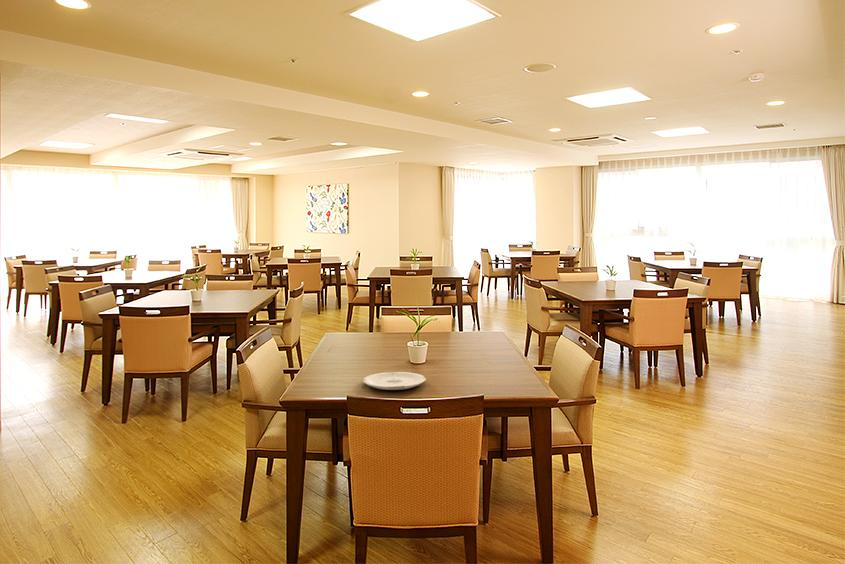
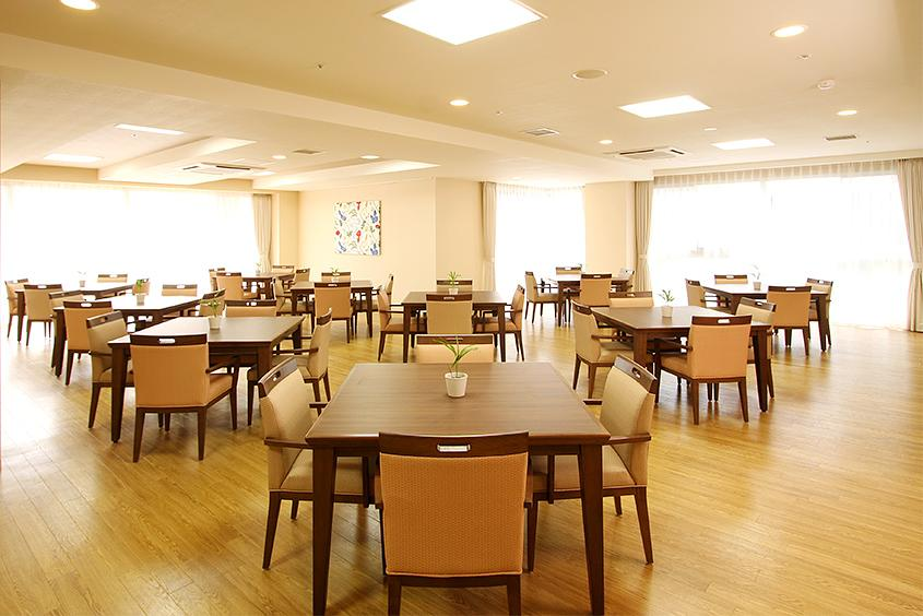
- plate [362,371,427,391]
